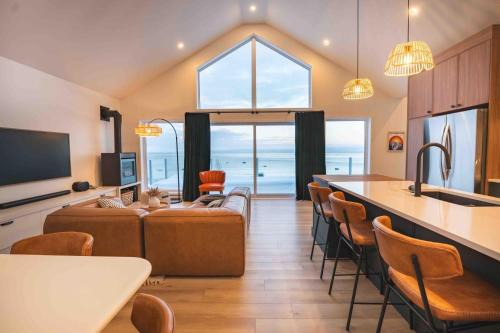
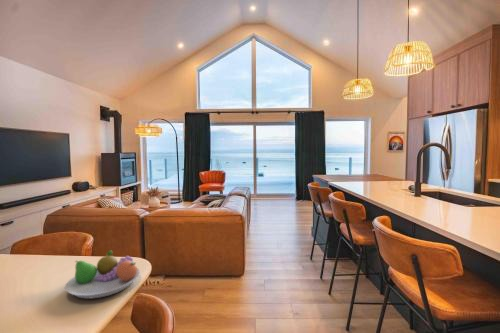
+ fruit bowl [64,250,141,300]
